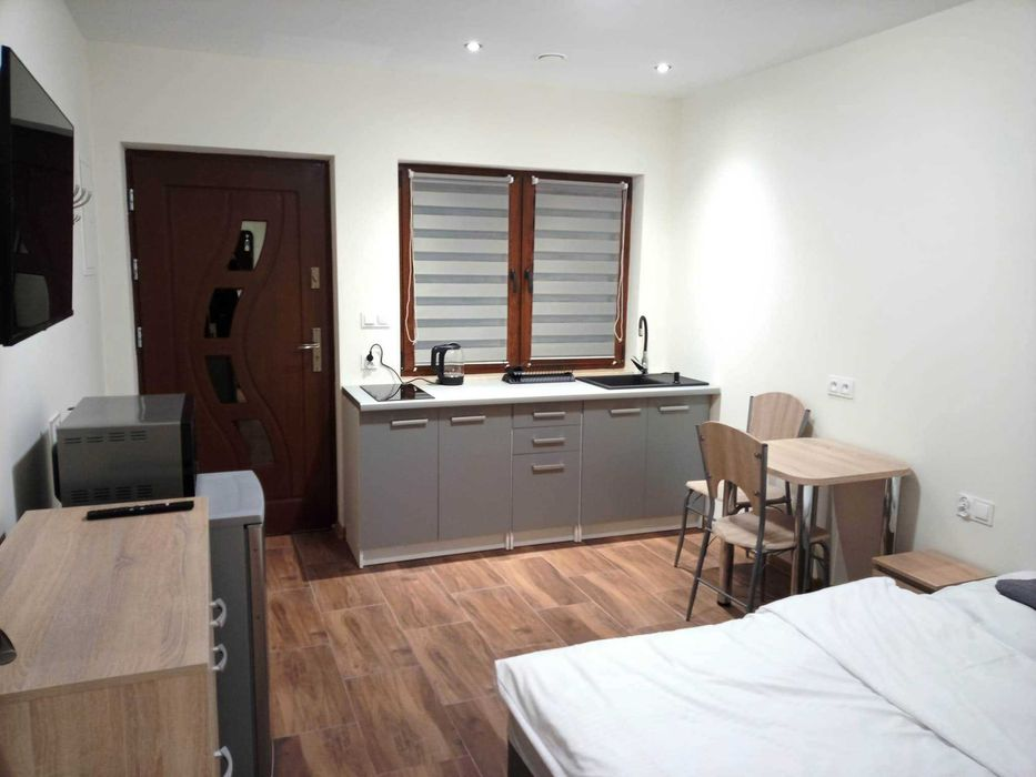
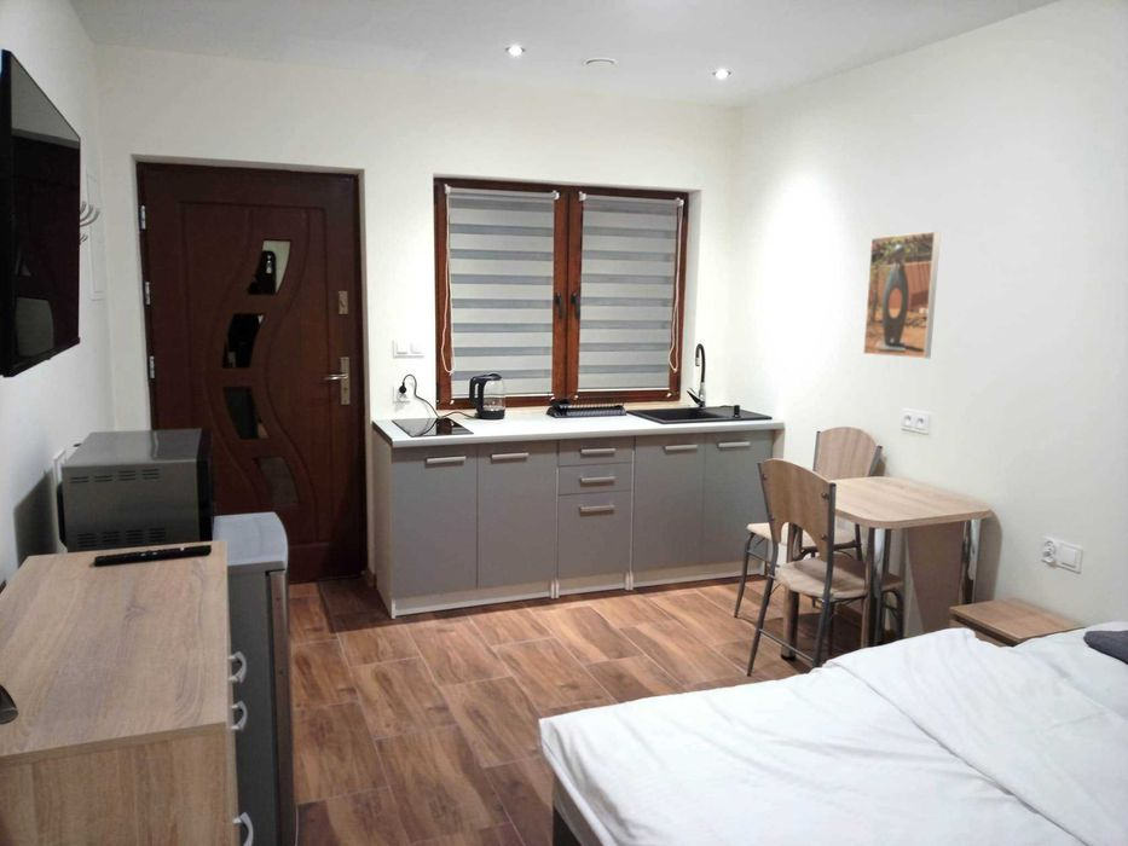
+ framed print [862,230,942,359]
